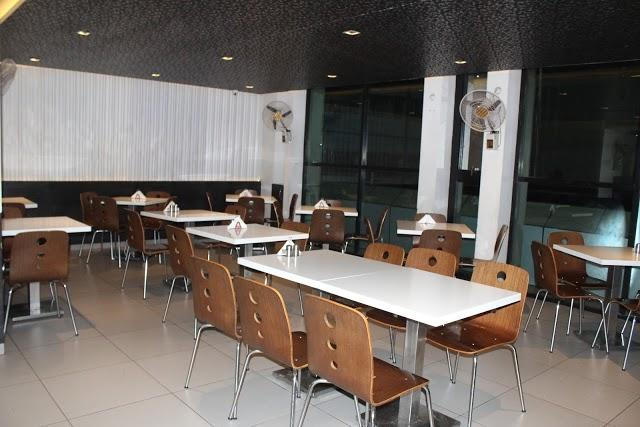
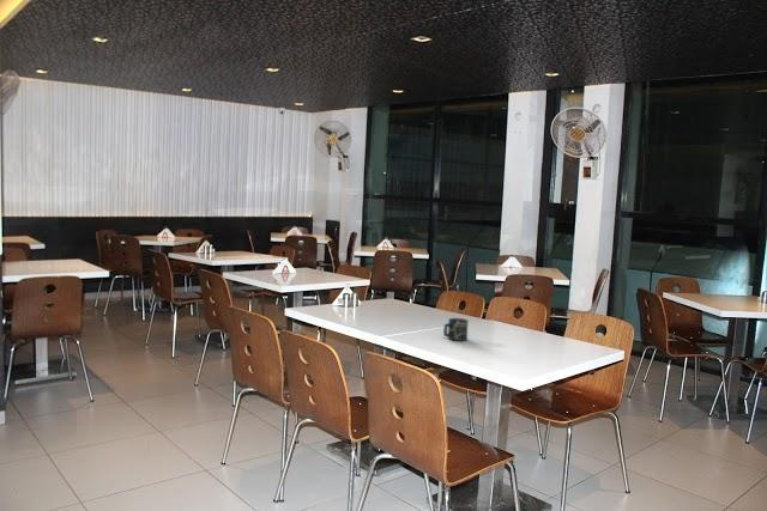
+ cup [442,317,470,342]
